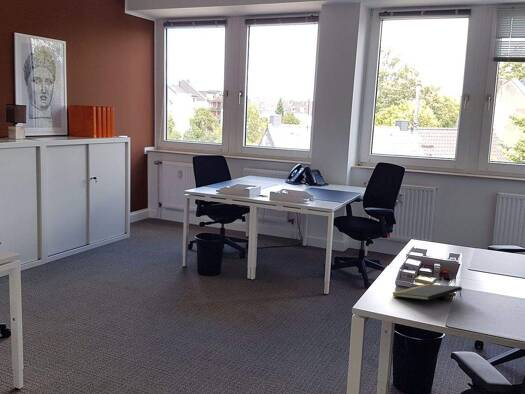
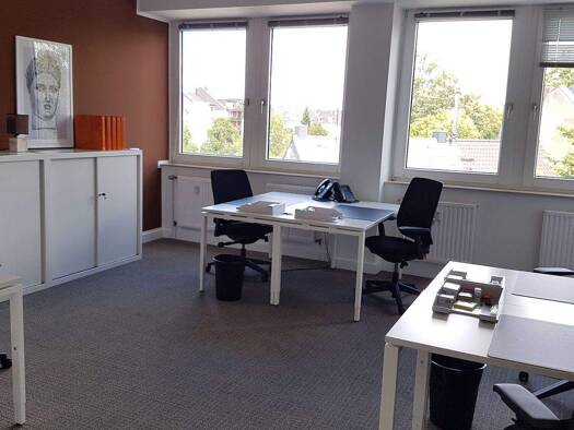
- notepad [392,283,463,301]
